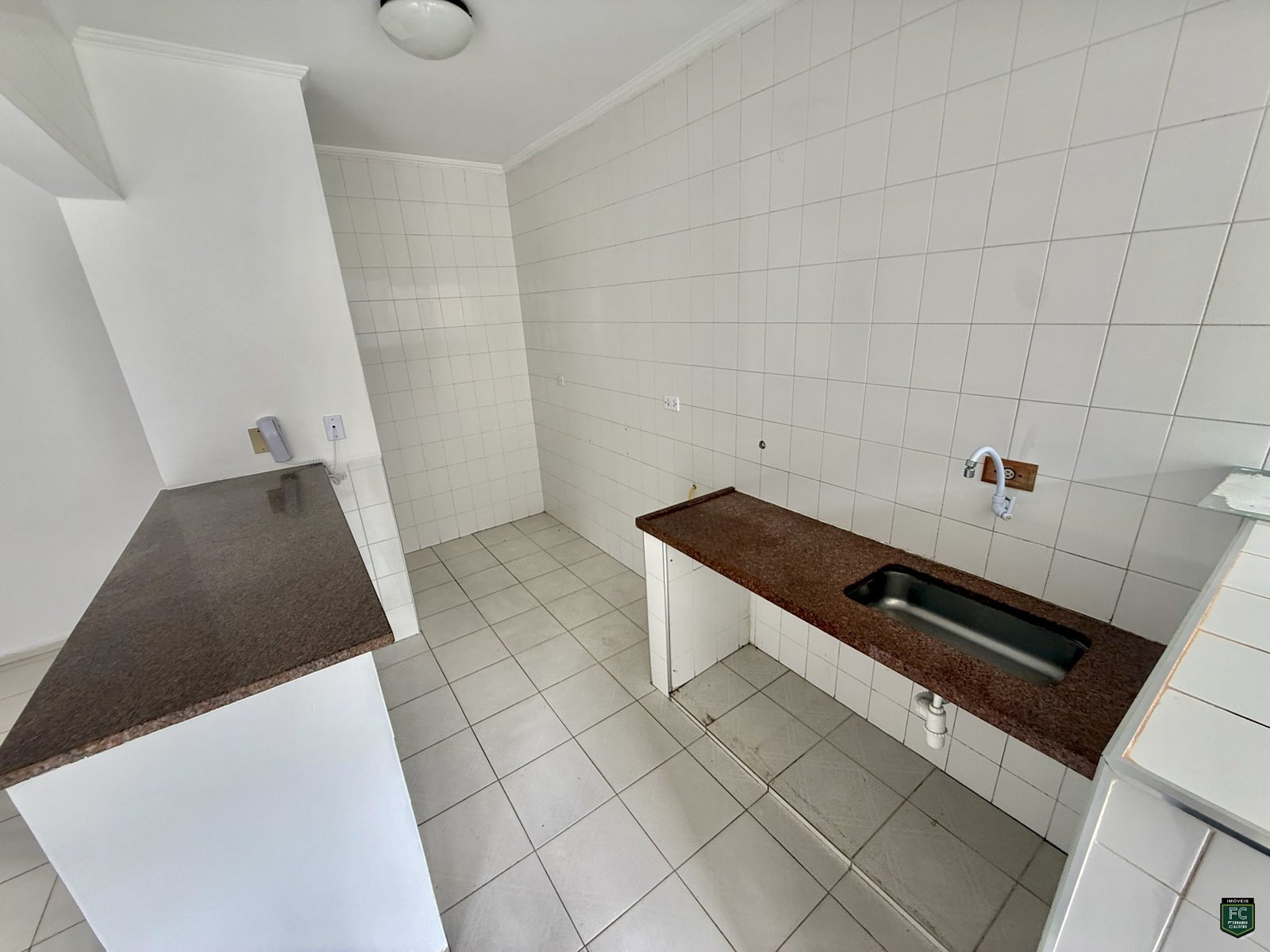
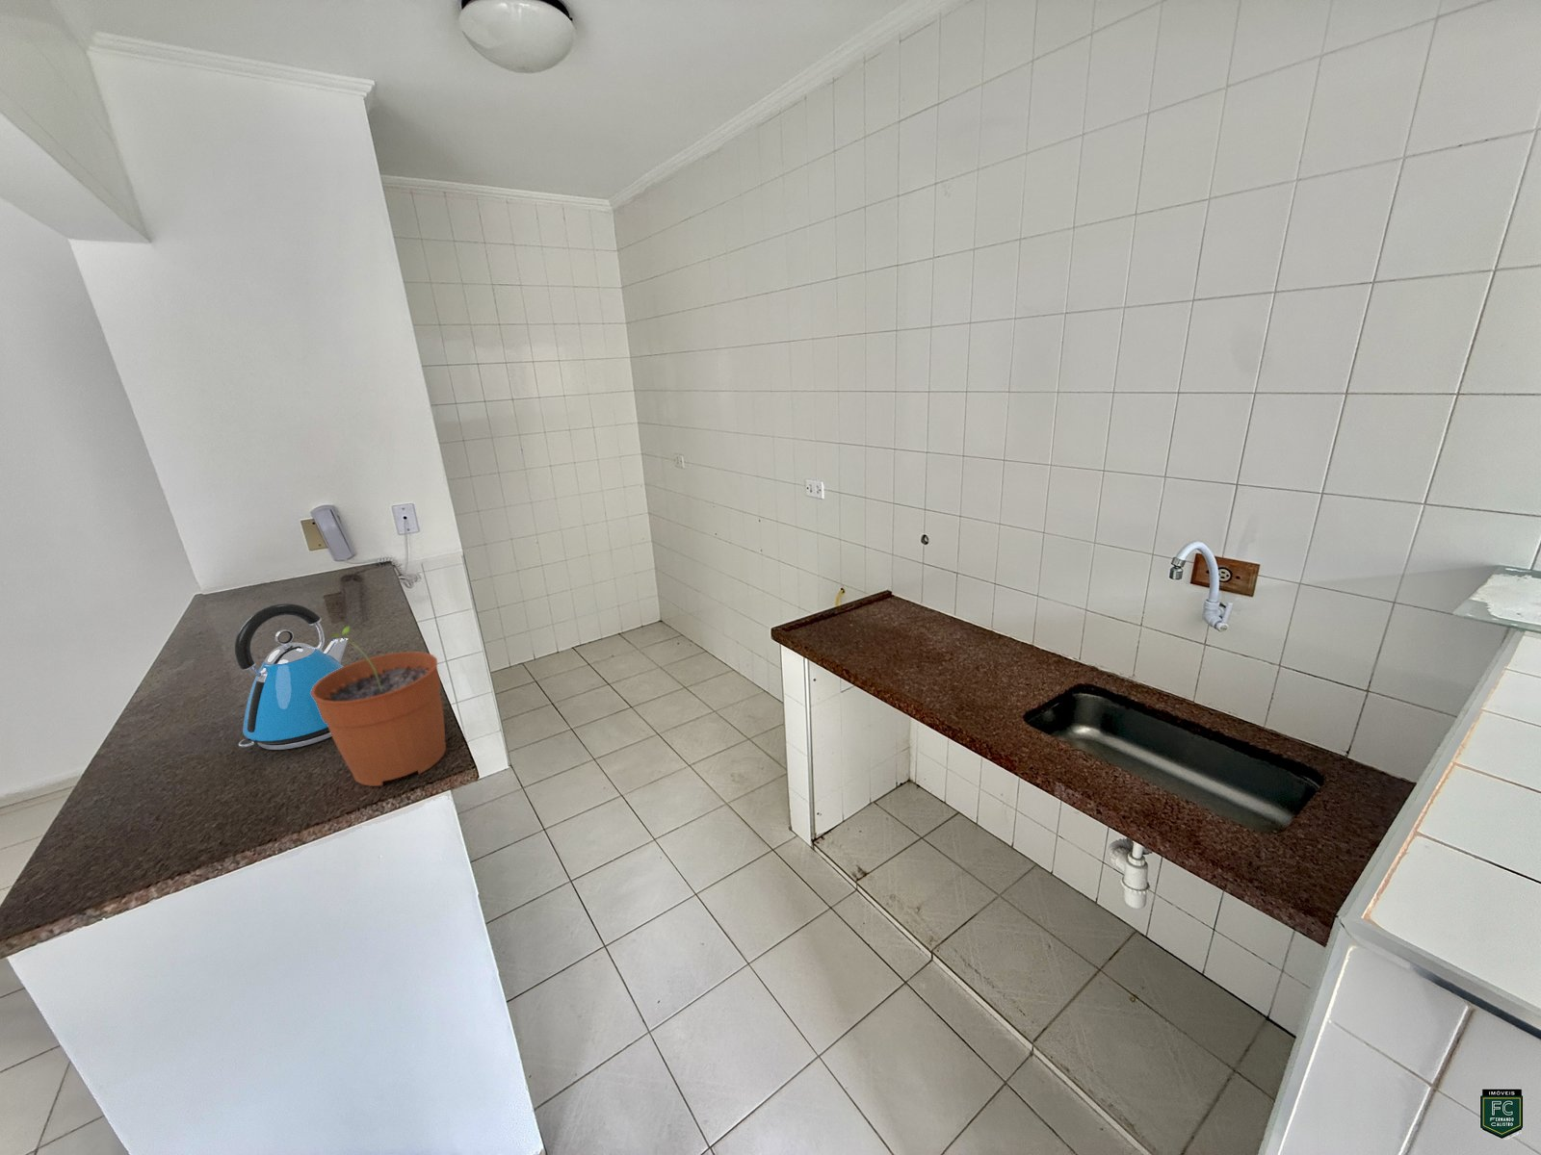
+ plant pot [311,625,447,787]
+ kettle [233,603,348,751]
